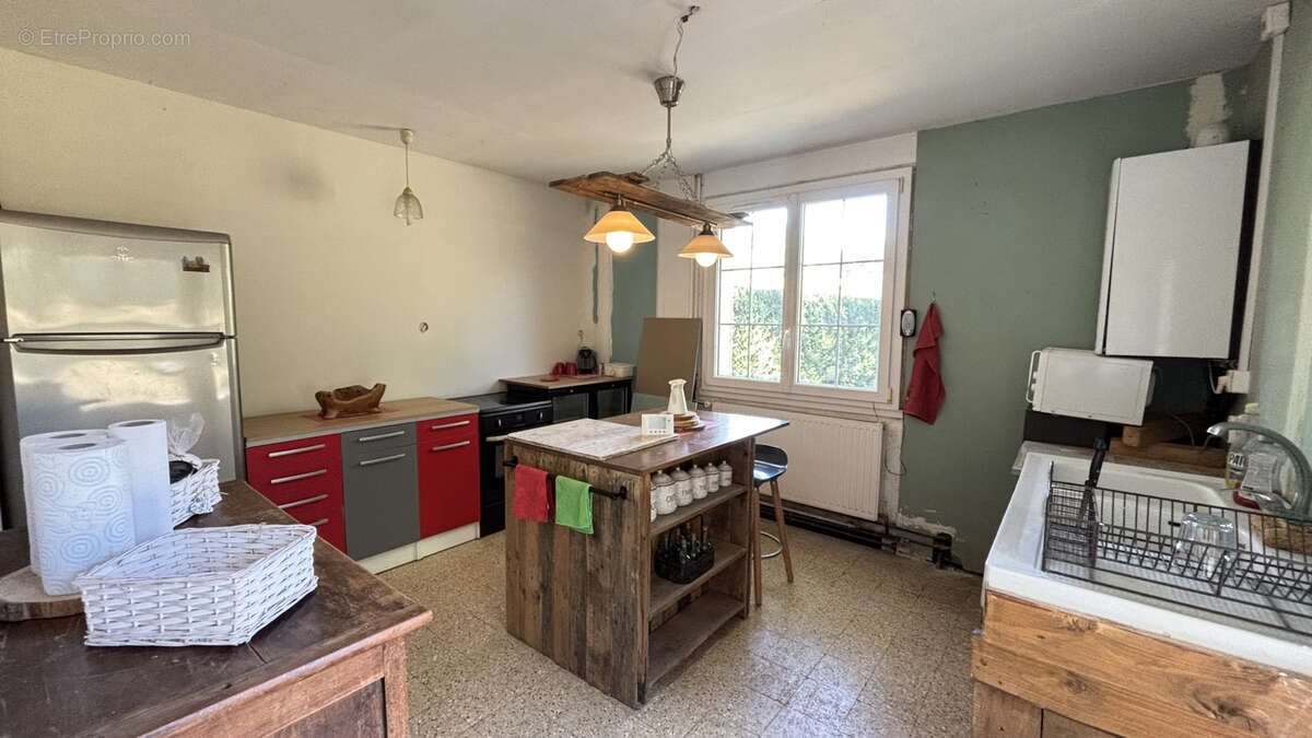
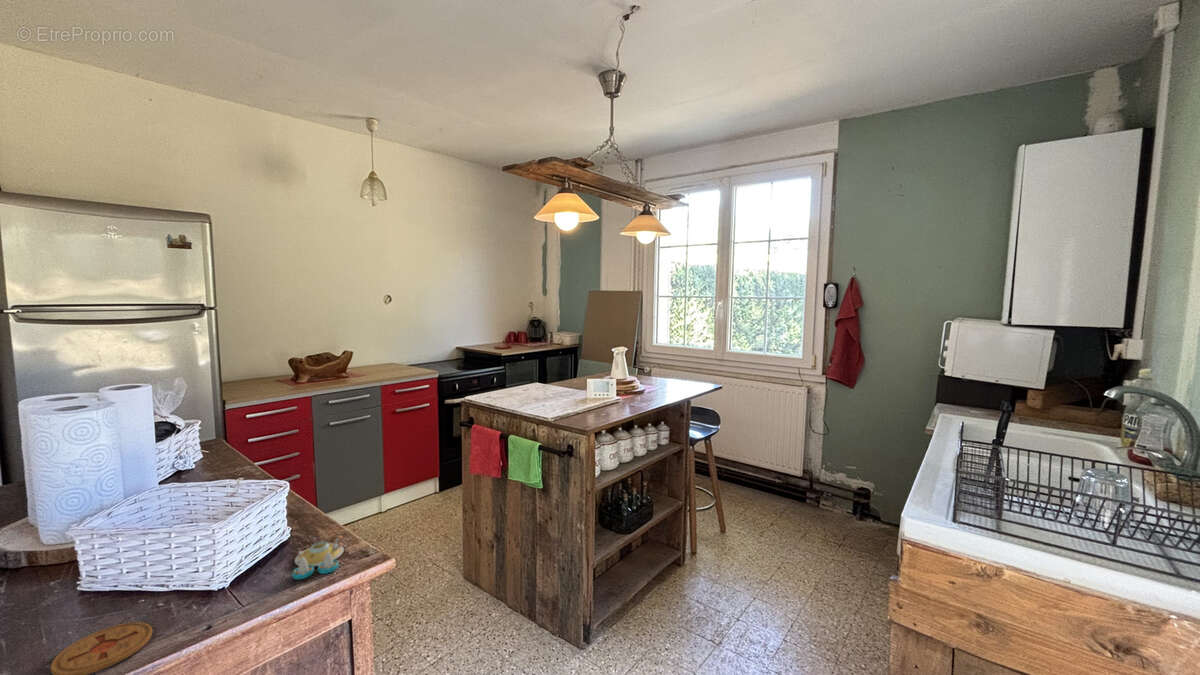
+ salt and pepper shaker set [291,534,345,580]
+ coaster [50,621,153,675]
